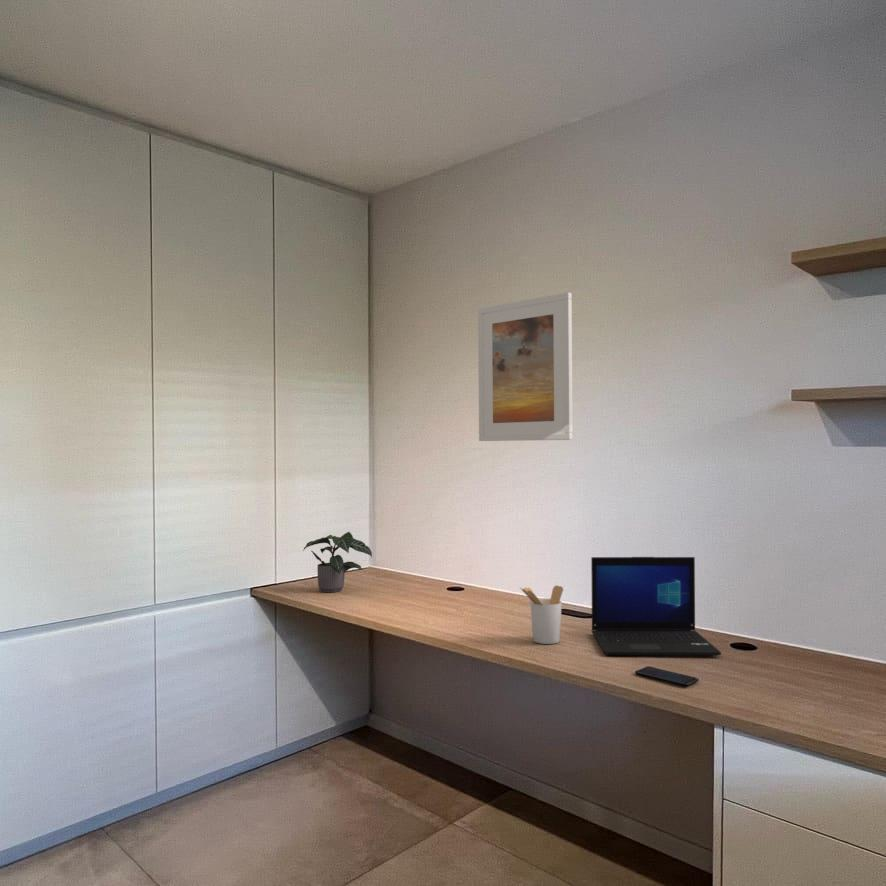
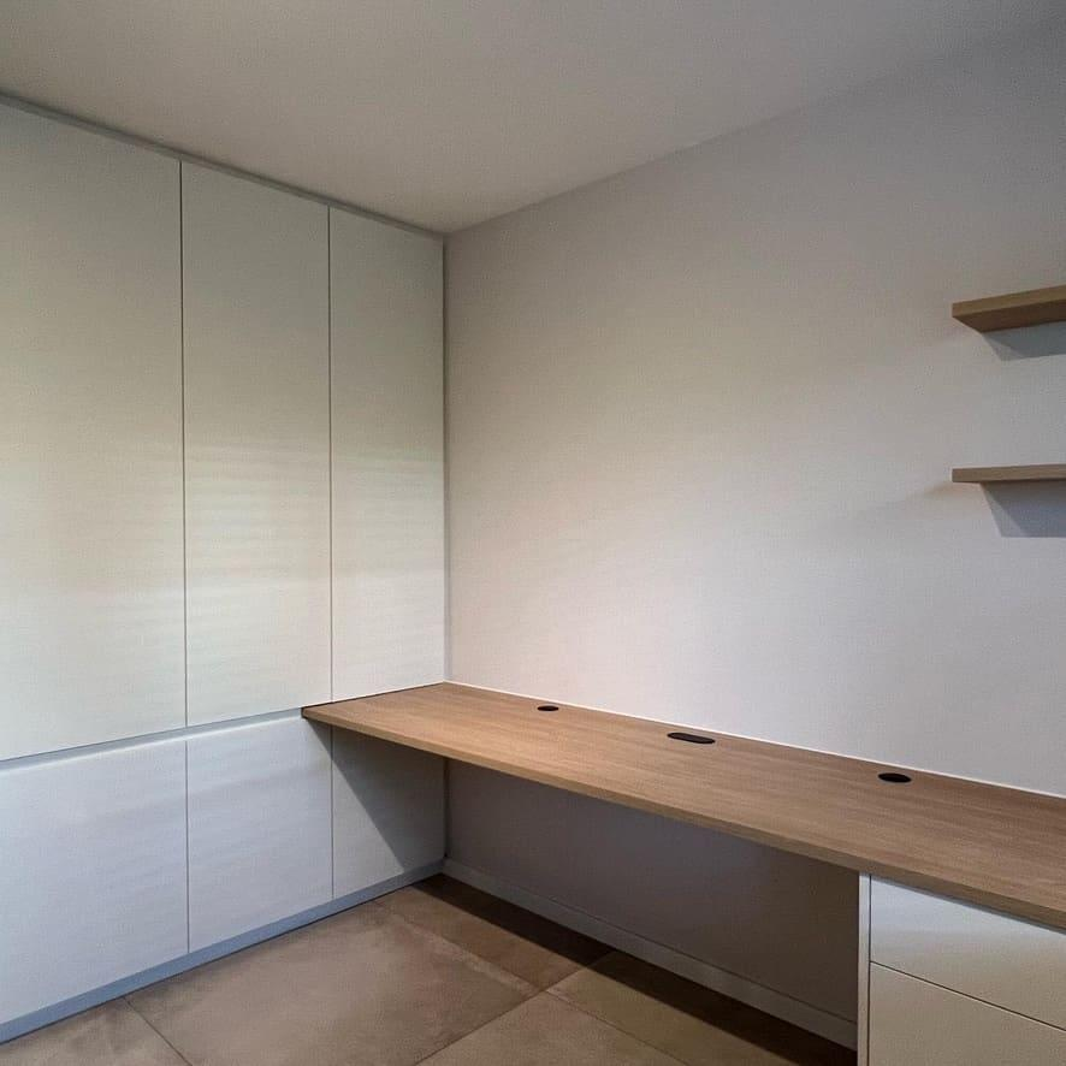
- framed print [477,291,574,442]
- utensil holder [519,584,564,645]
- smartphone [634,666,700,687]
- laptop [590,556,722,656]
- potted plant [302,531,373,593]
